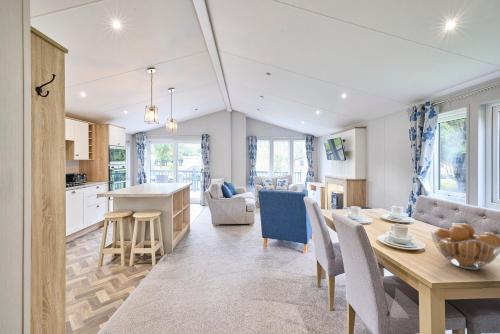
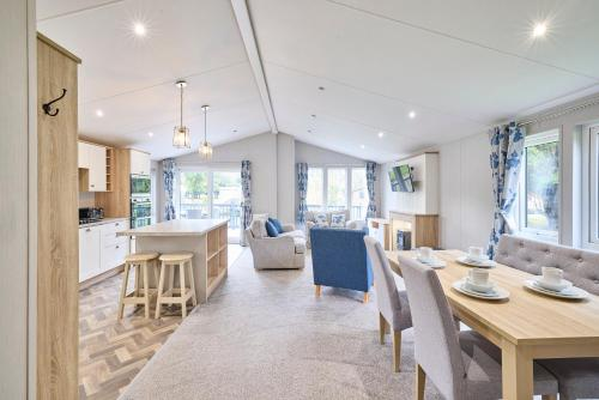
- fruit basket [429,222,500,271]
